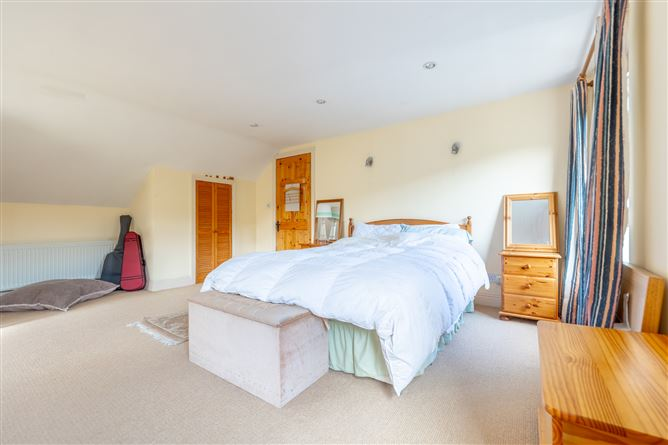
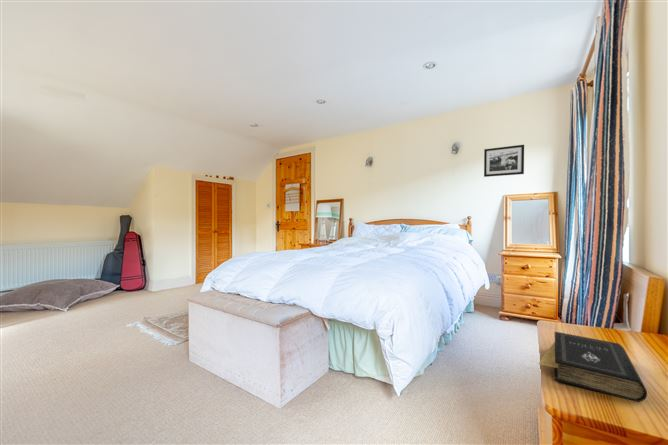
+ book [538,331,648,403]
+ picture frame [483,144,525,178]
